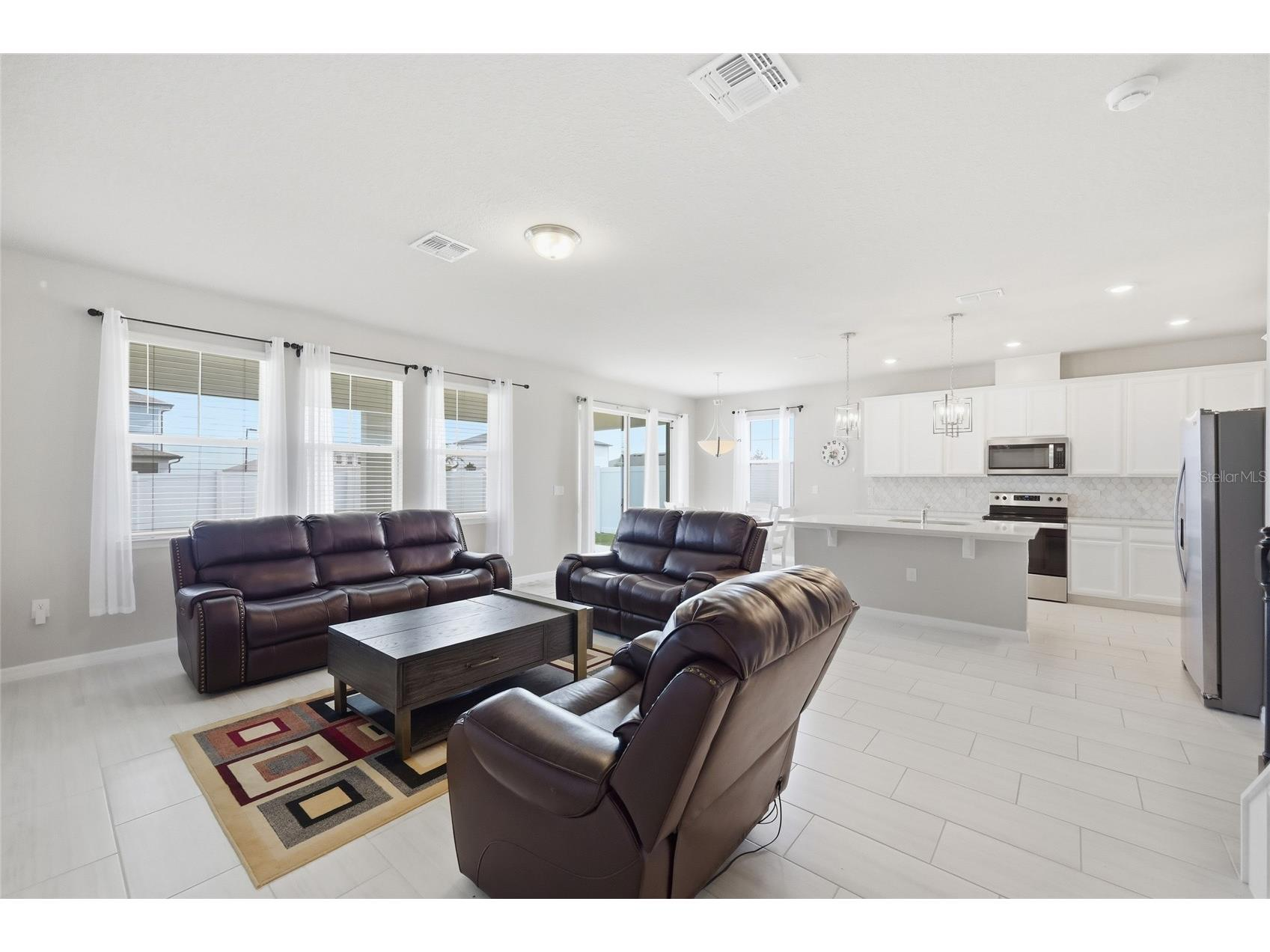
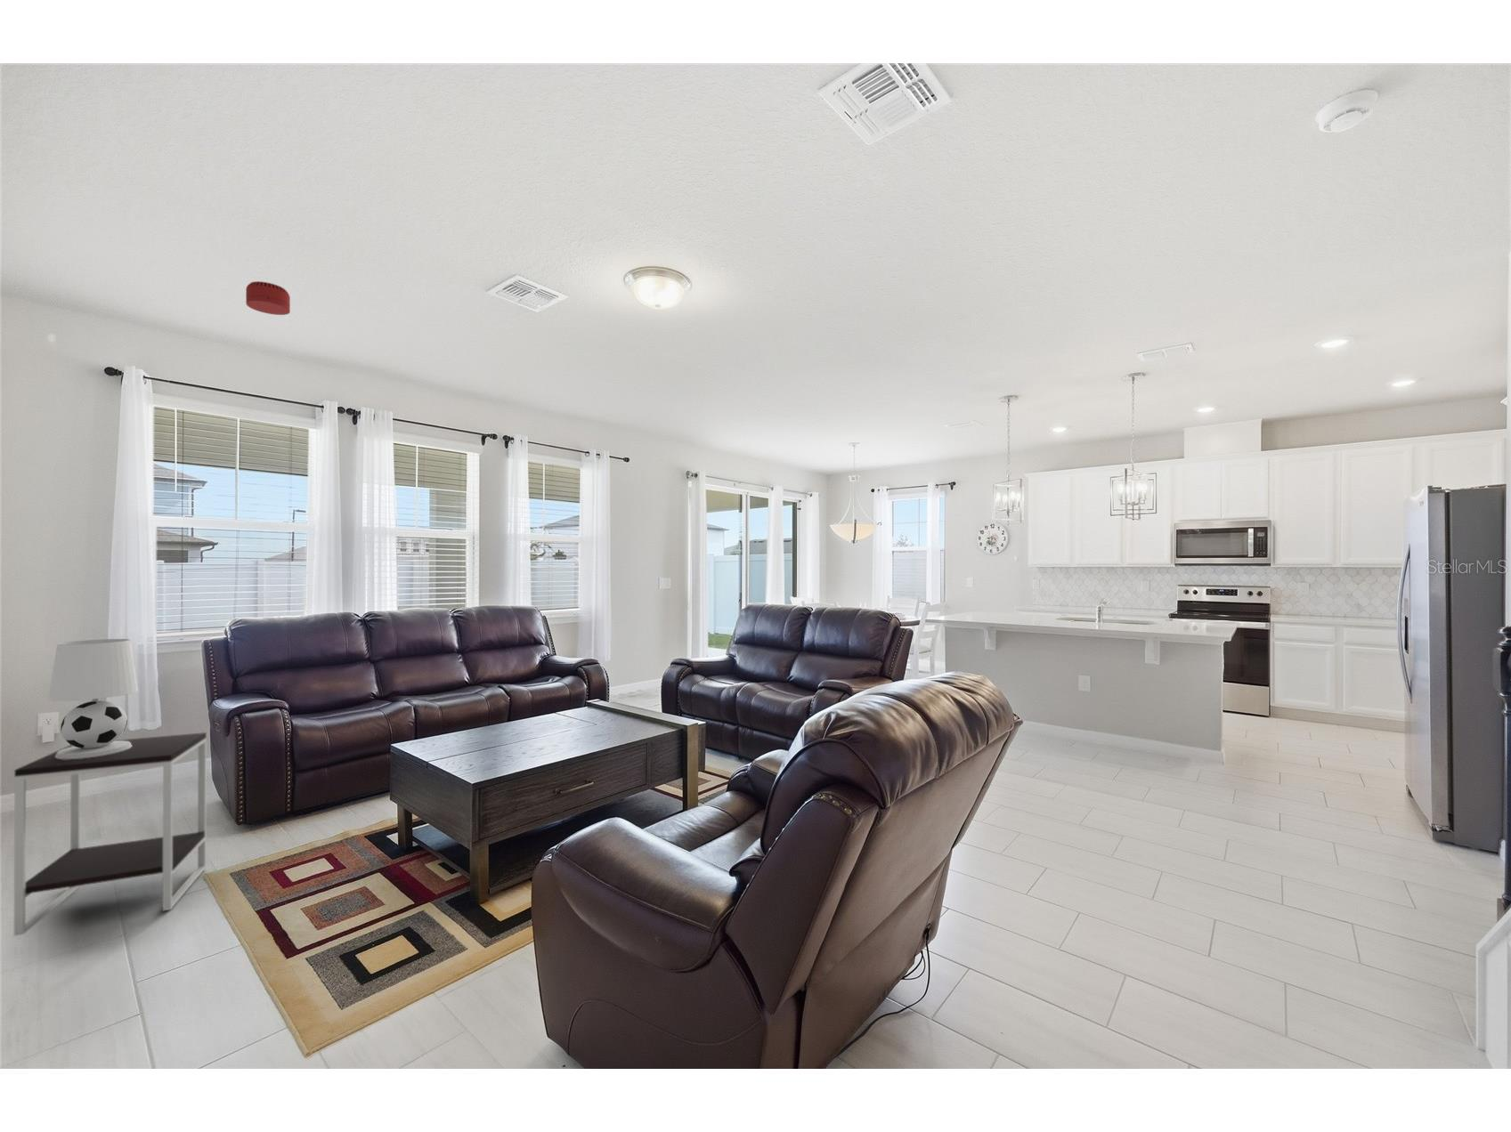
+ smoke detector [245,281,291,316]
+ side table [13,731,207,936]
+ table lamp [48,639,139,759]
